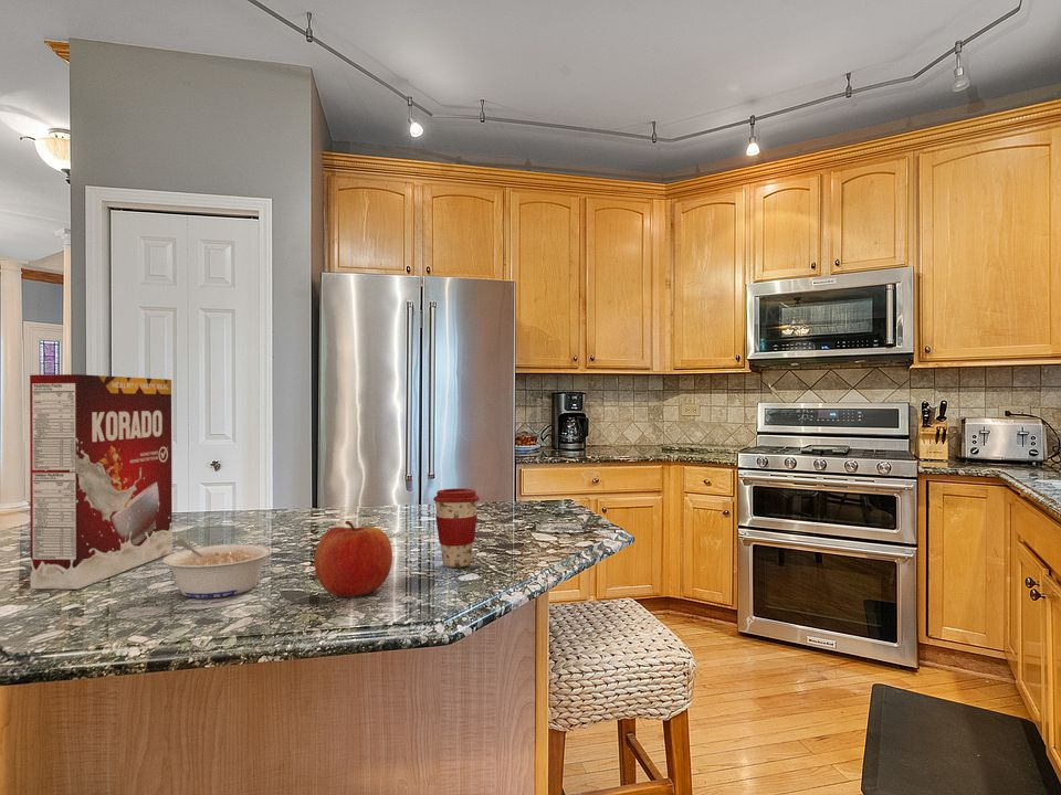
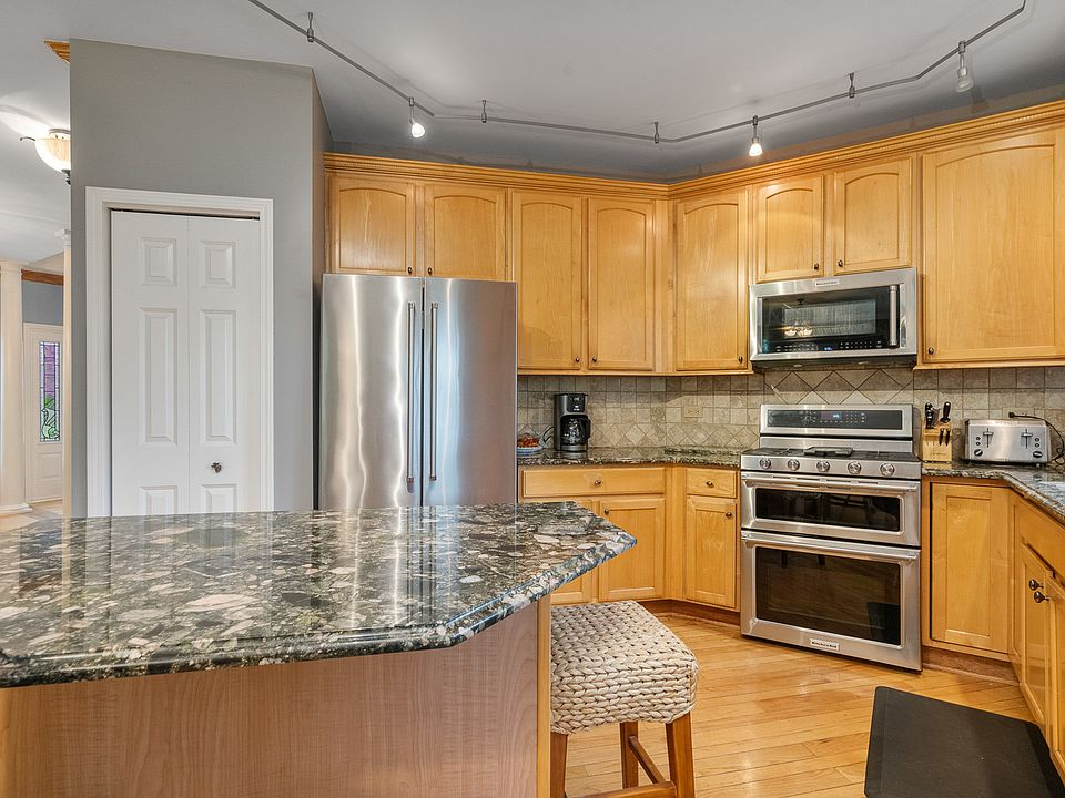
- fruit [313,520,393,597]
- cereal box [29,373,174,590]
- coffee cup [432,488,481,569]
- legume [161,539,273,598]
